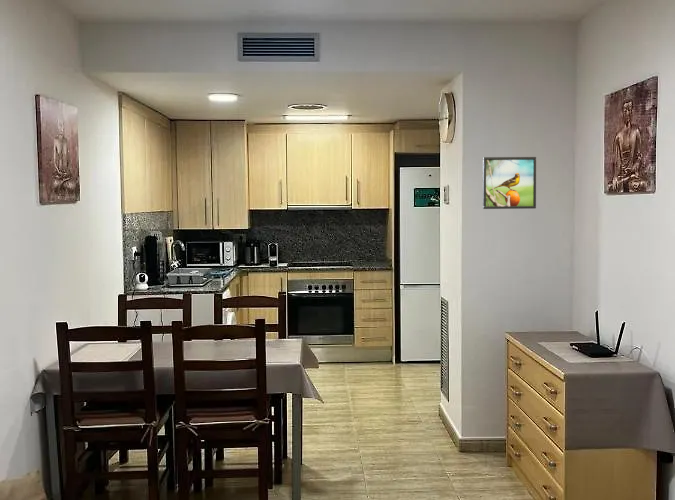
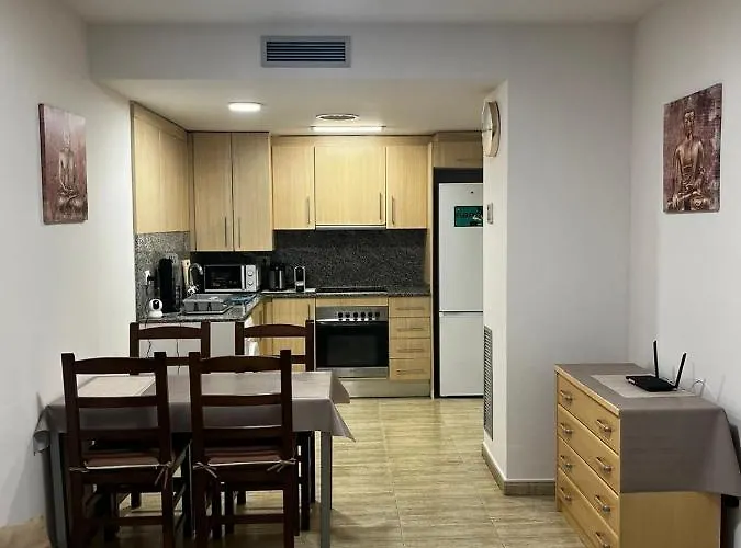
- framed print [482,156,537,210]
